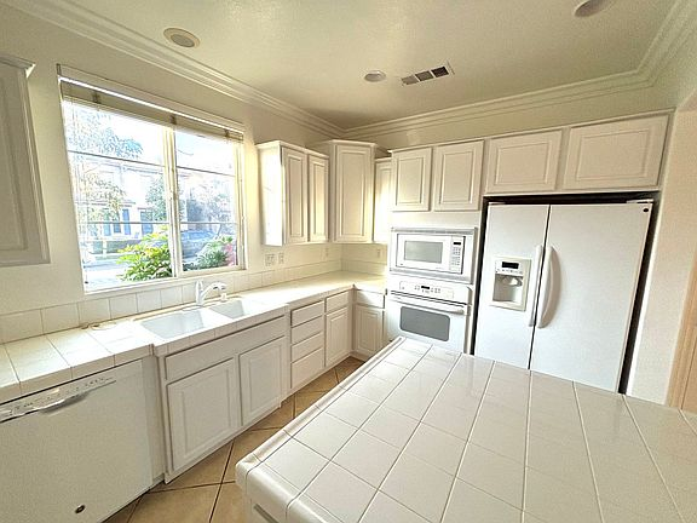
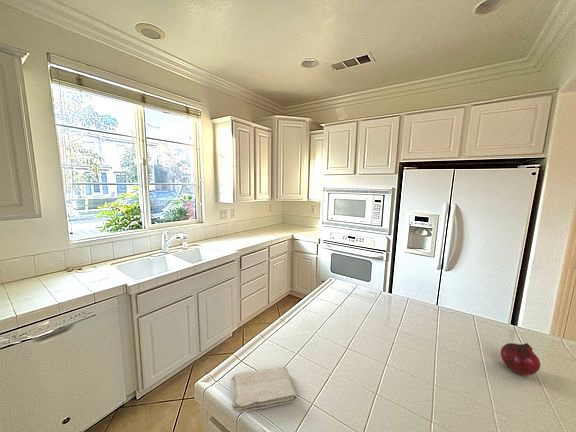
+ fruit [500,342,541,376]
+ washcloth [230,366,298,413]
